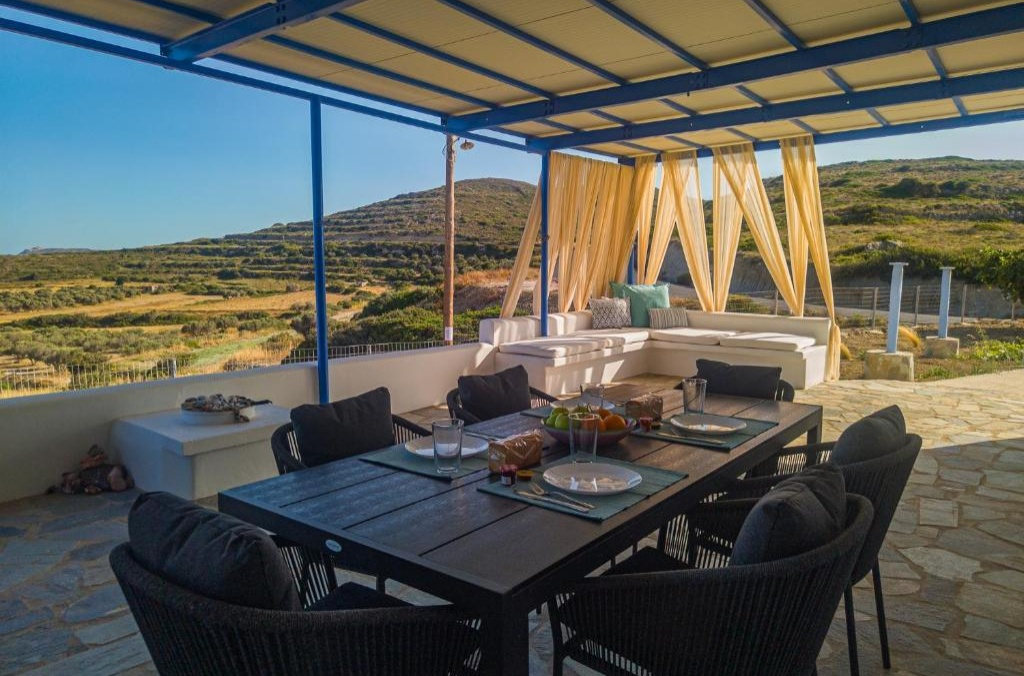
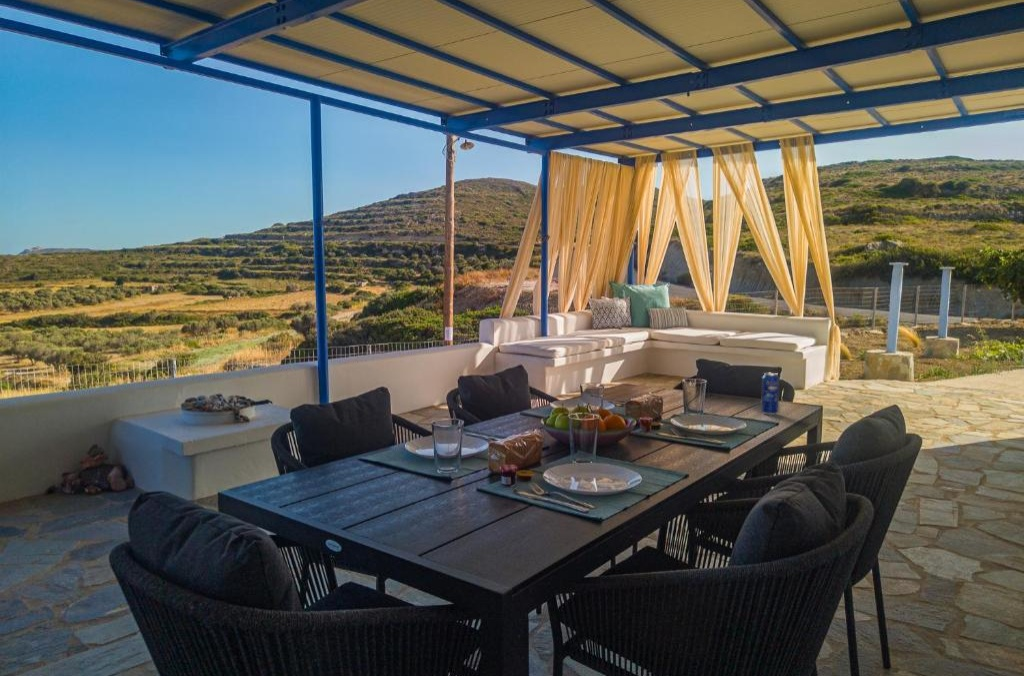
+ beverage can [760,372,780,416]
